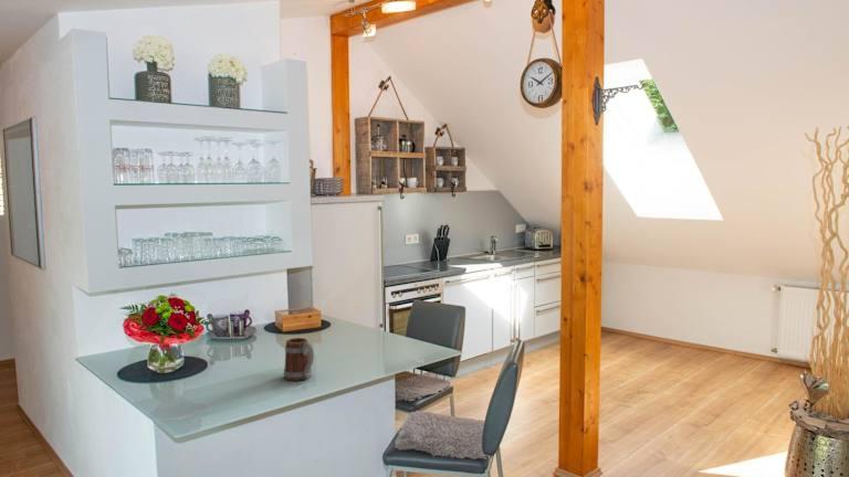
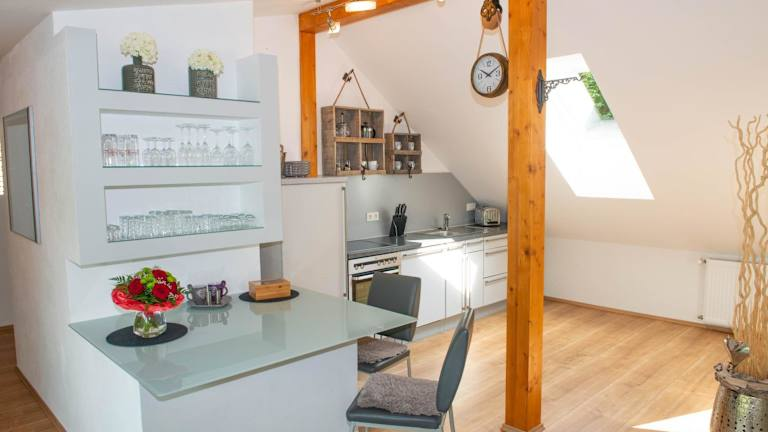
- mug [283,337,315,382]
